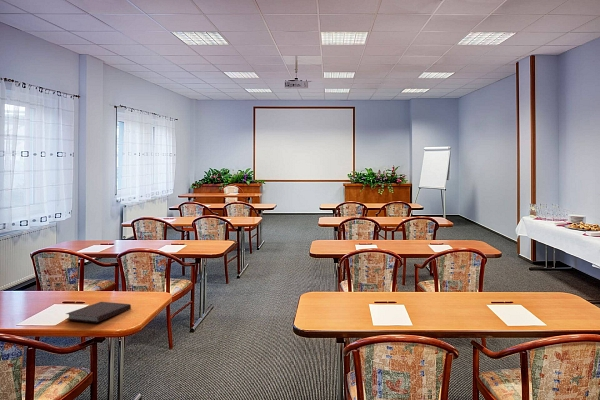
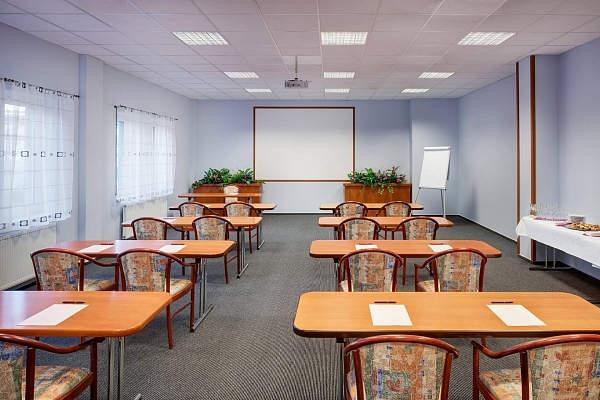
- notebook [65,301,132,323]
